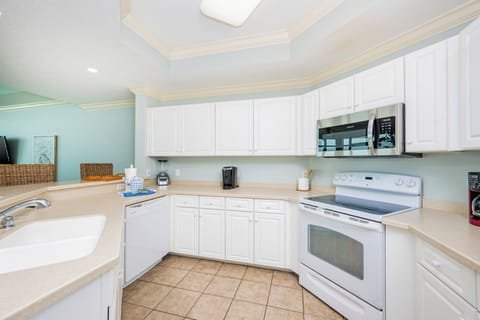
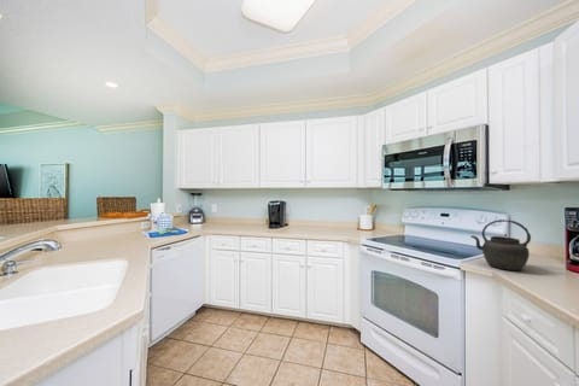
+ kettle [469,218,532,271]
